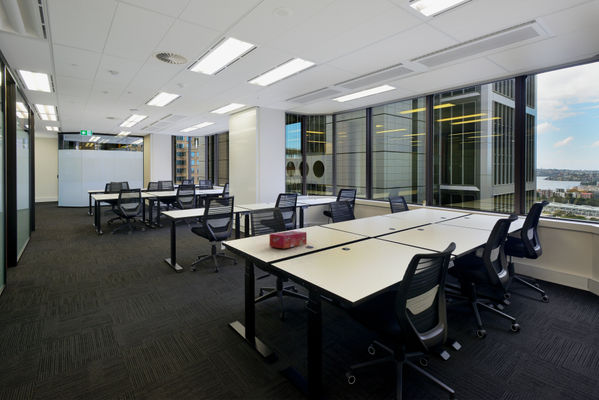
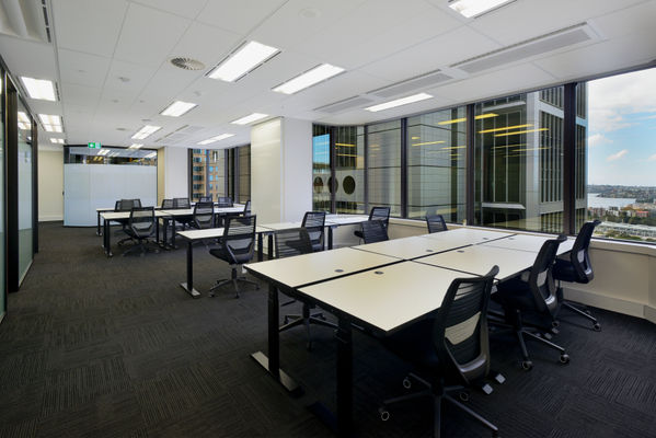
- tissue box [269,230,308,250]
